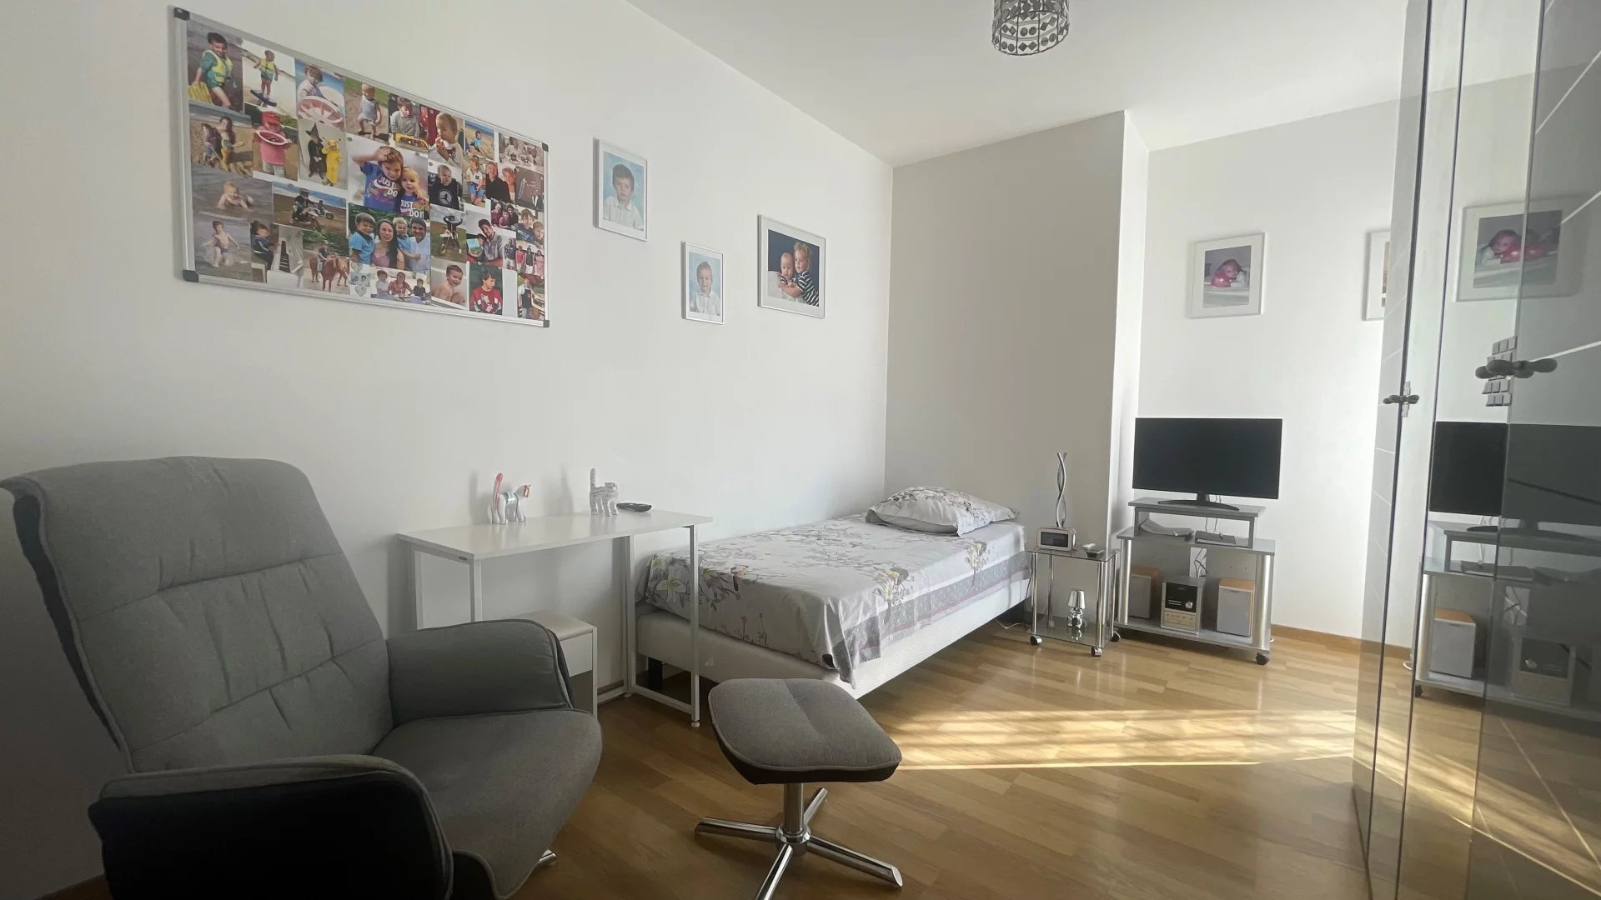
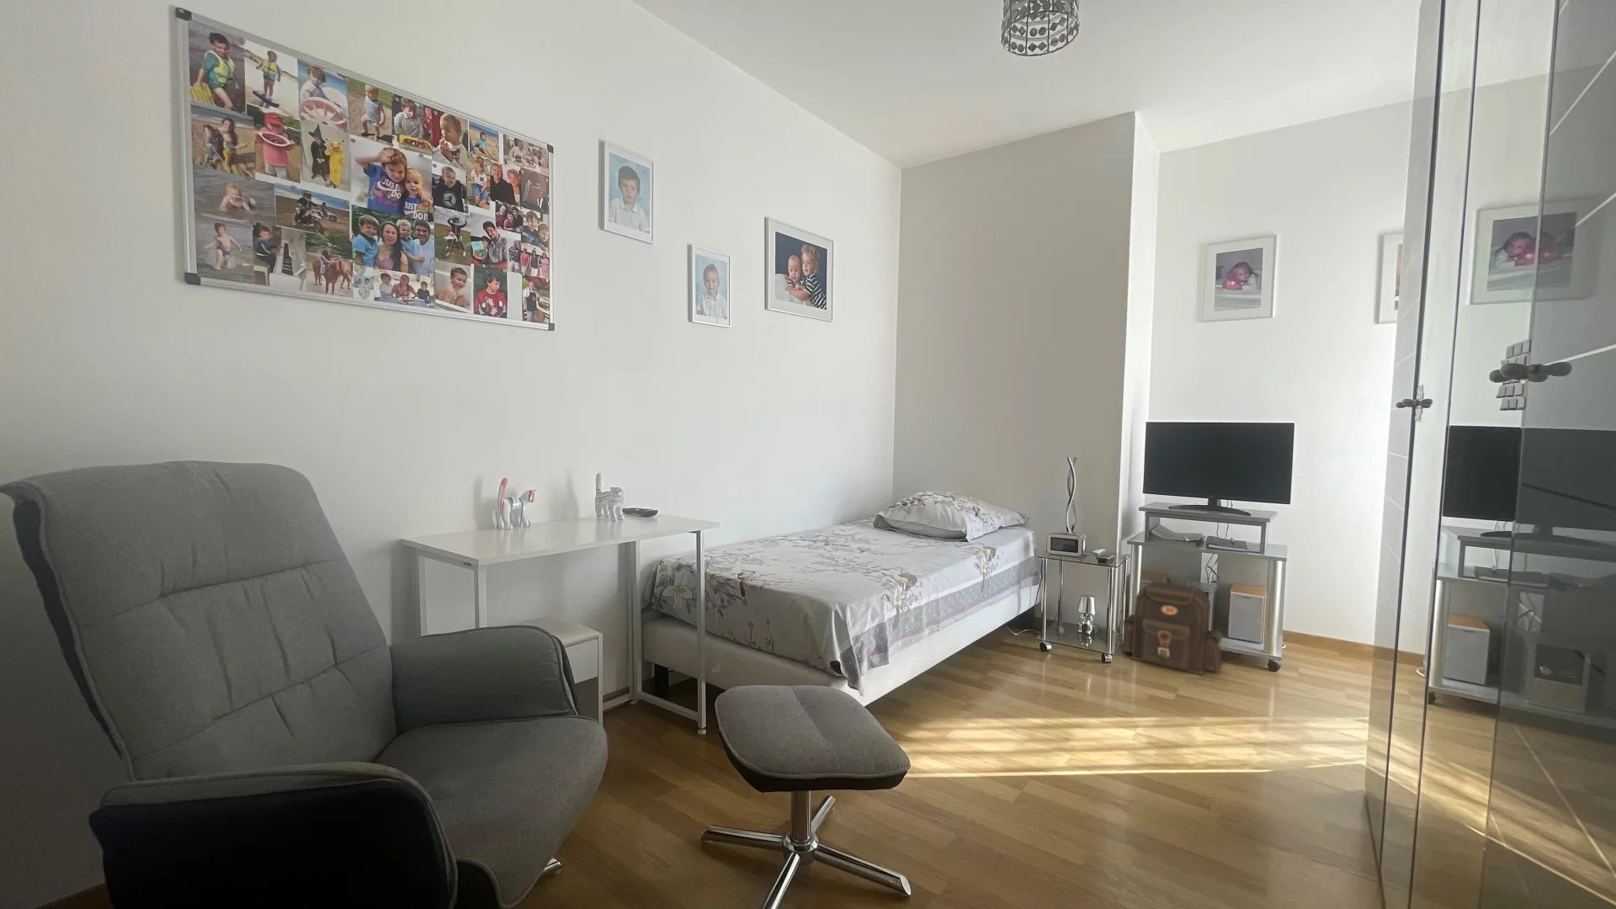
+ backpack [1119,576,1224,676]
